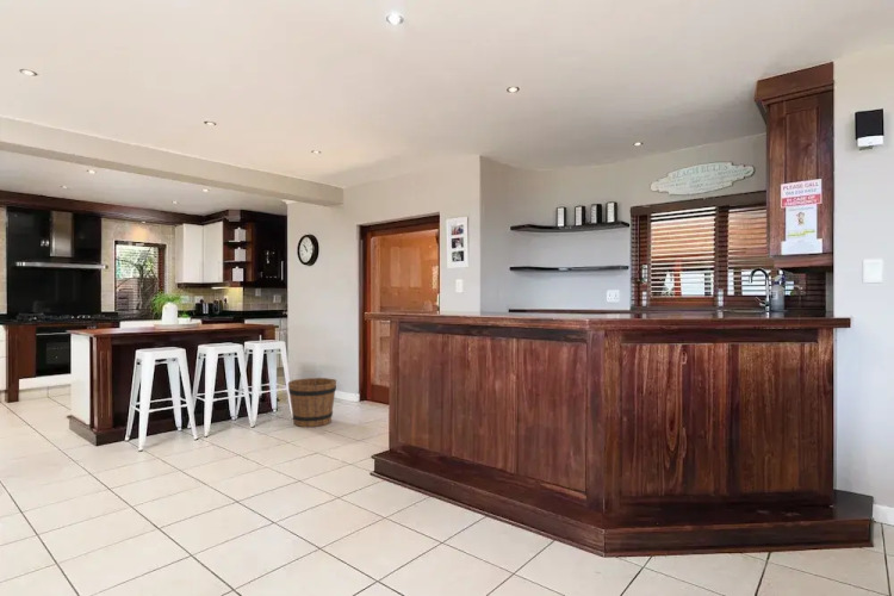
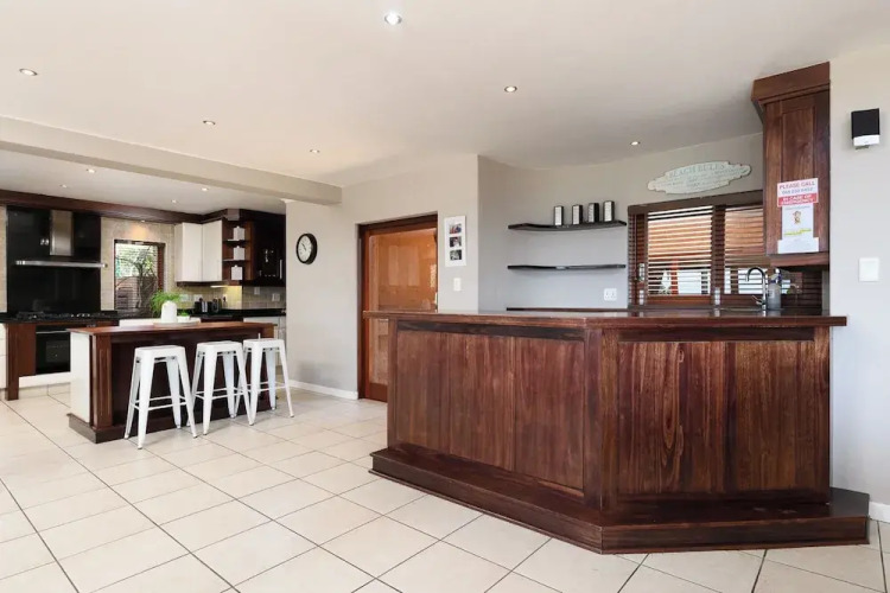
- bucket [287,377,337,428]
